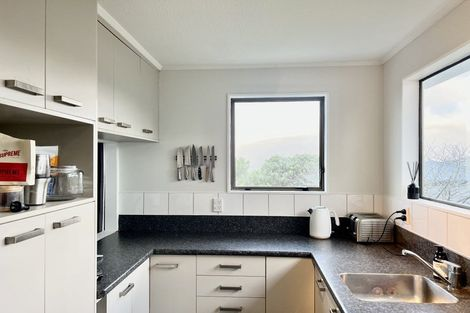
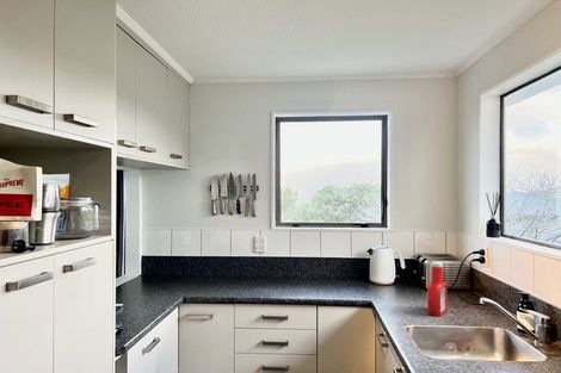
+ soap bottle [426,261,449,317]
